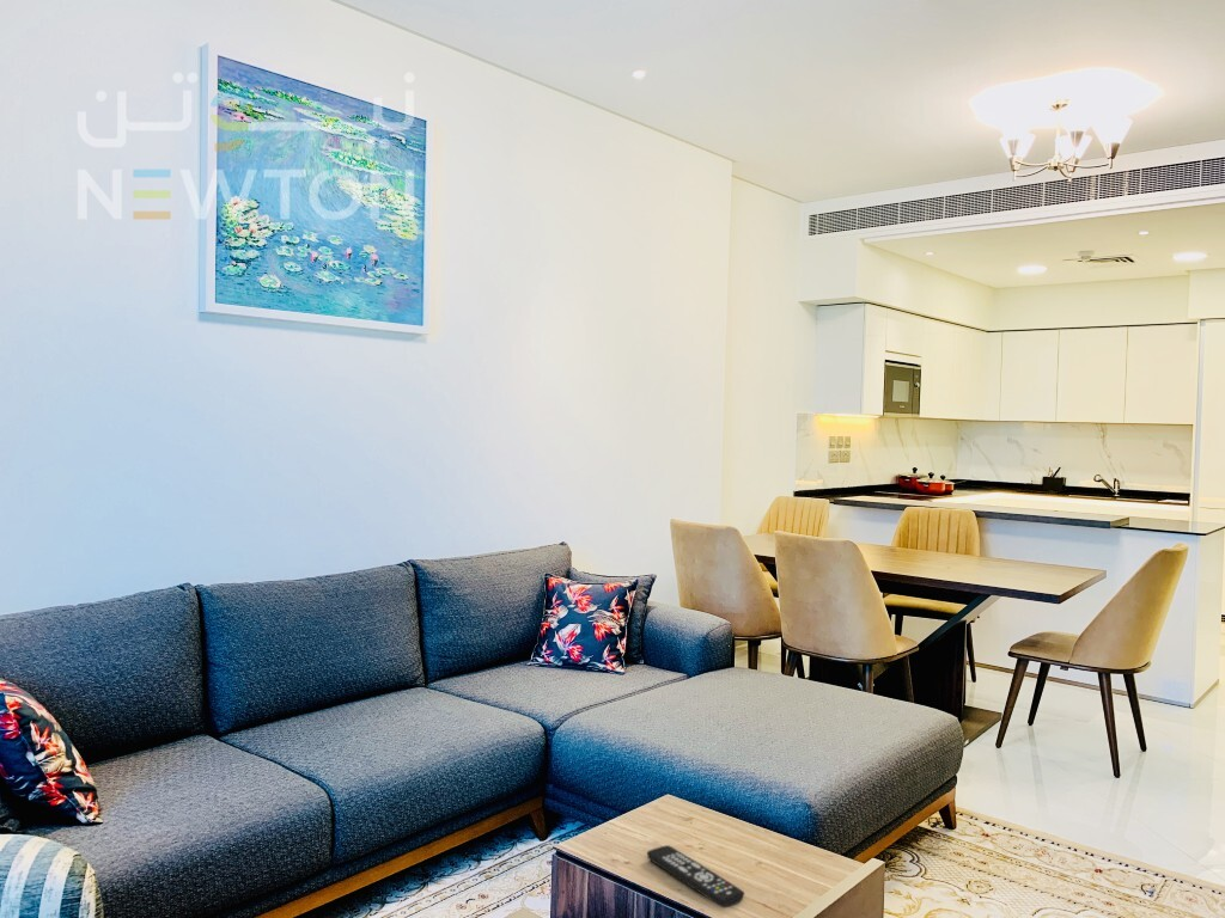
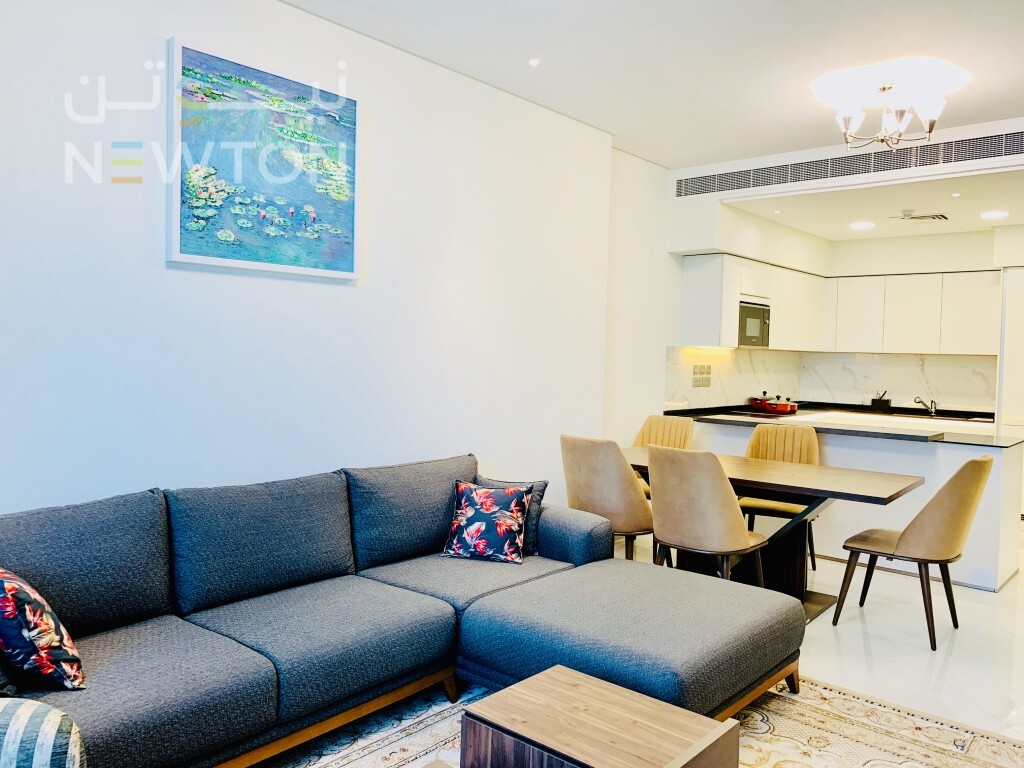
- remote control [646,844,745,908]
